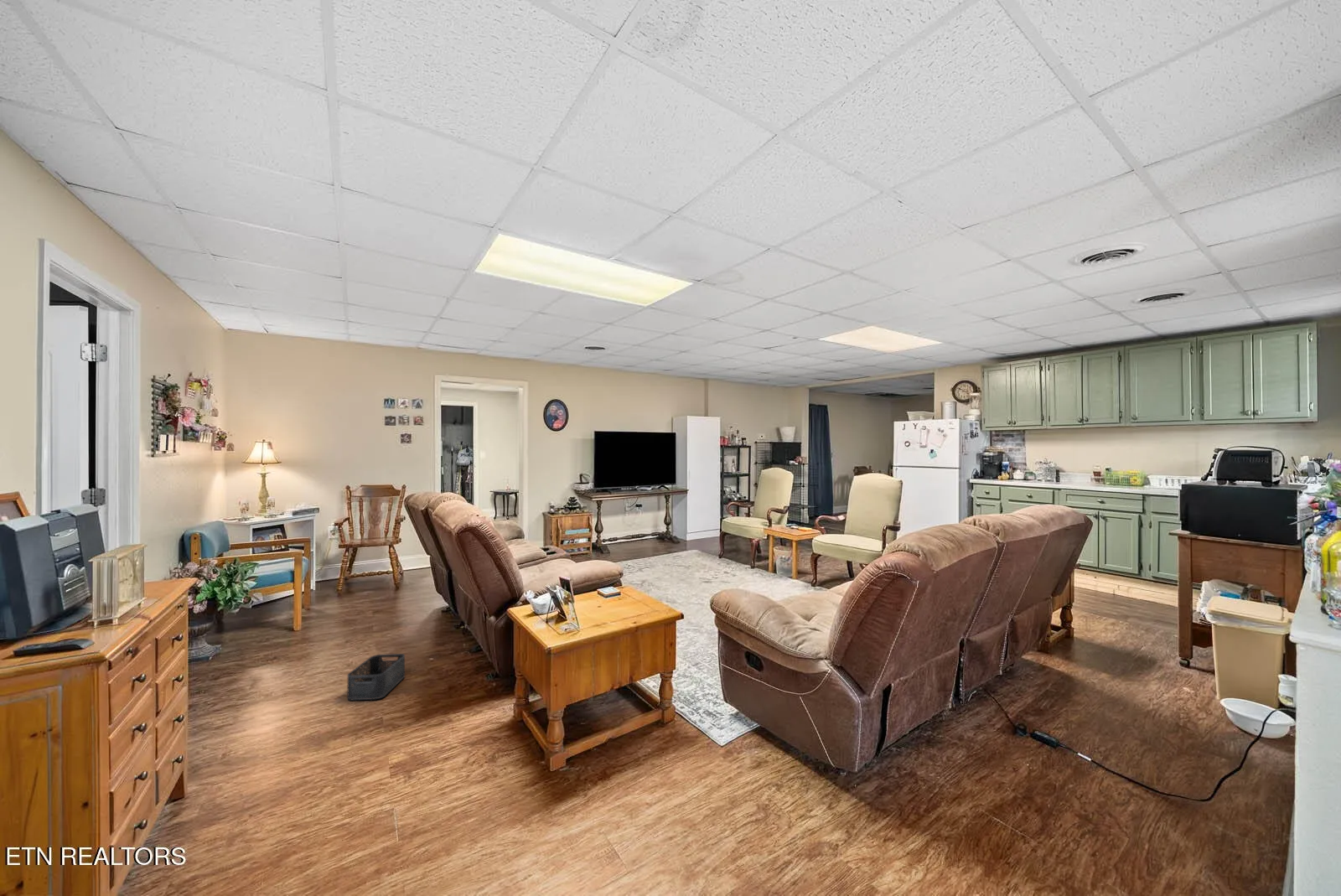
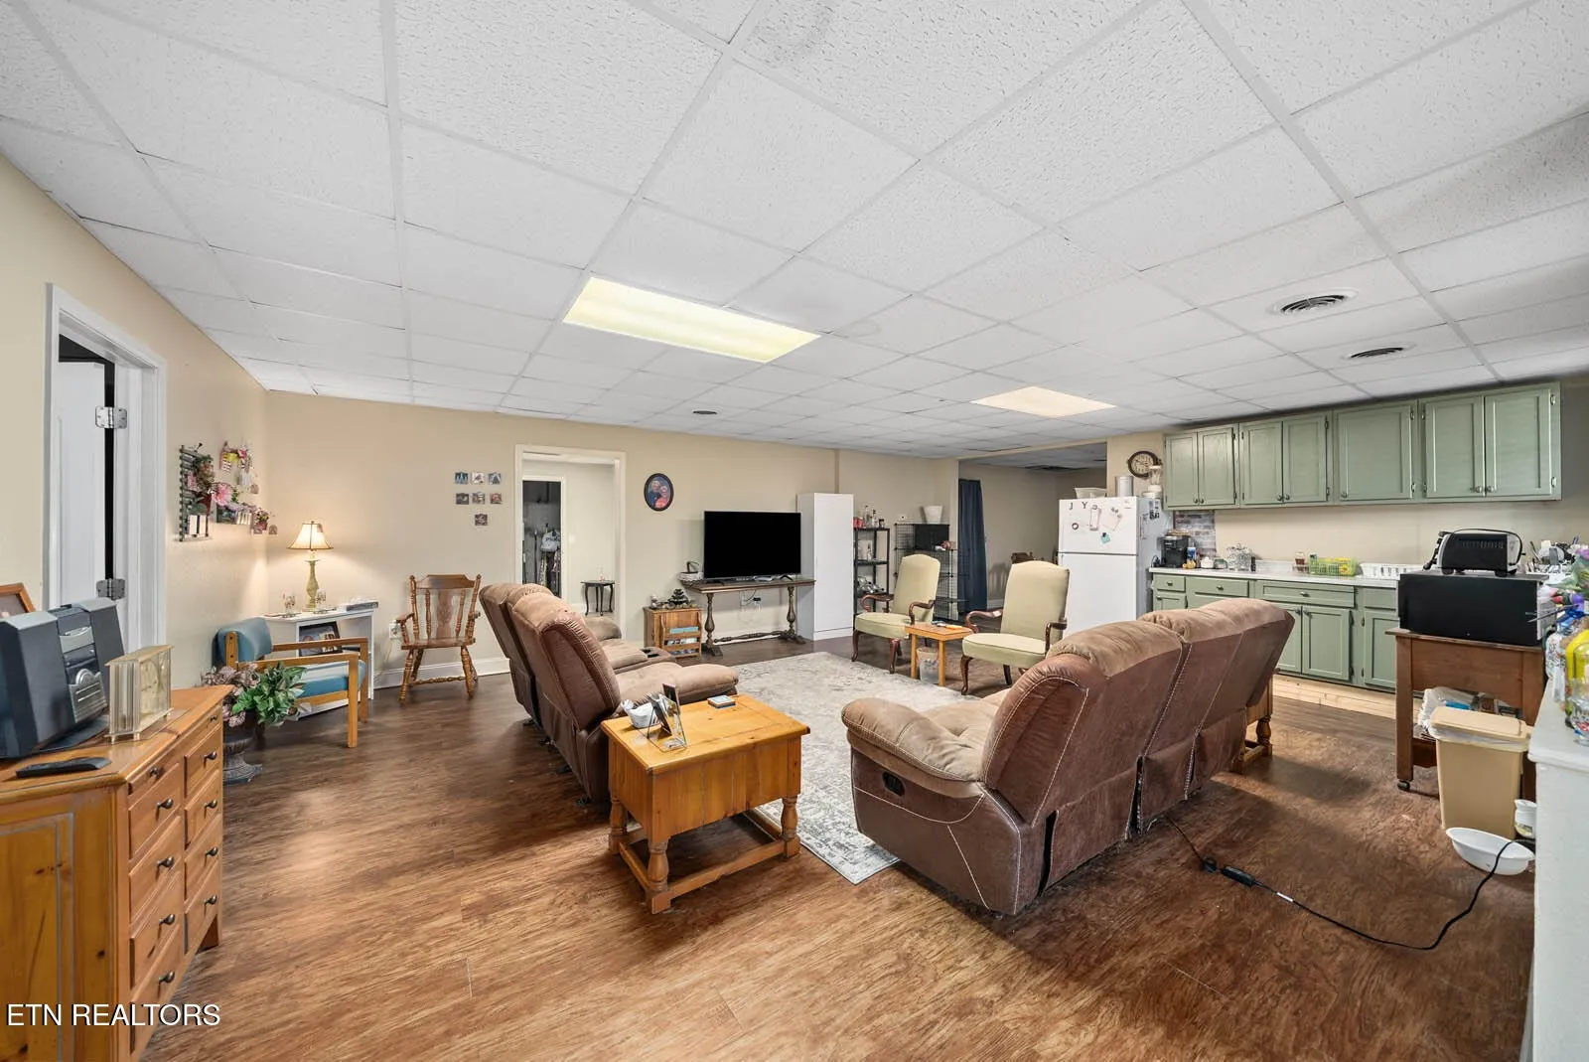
- storage bin [346,653,406,702]
